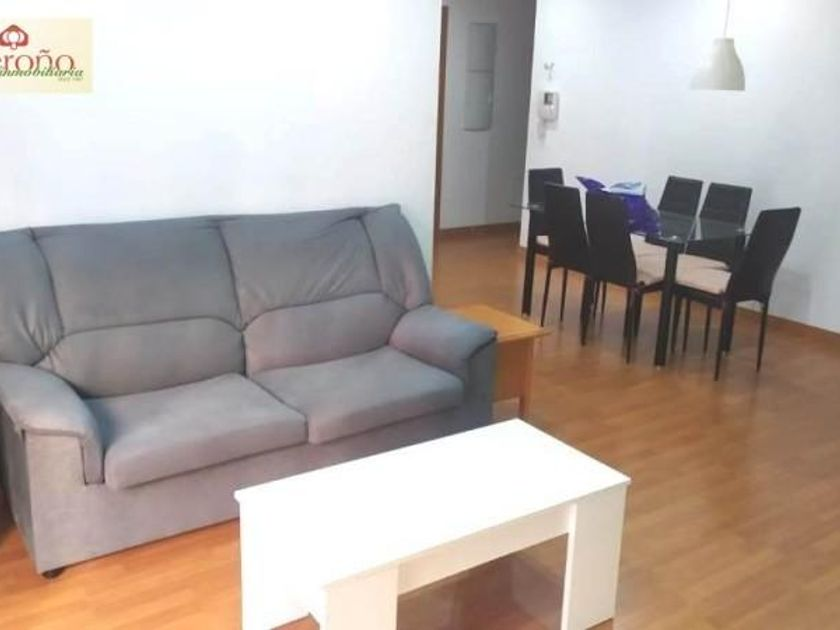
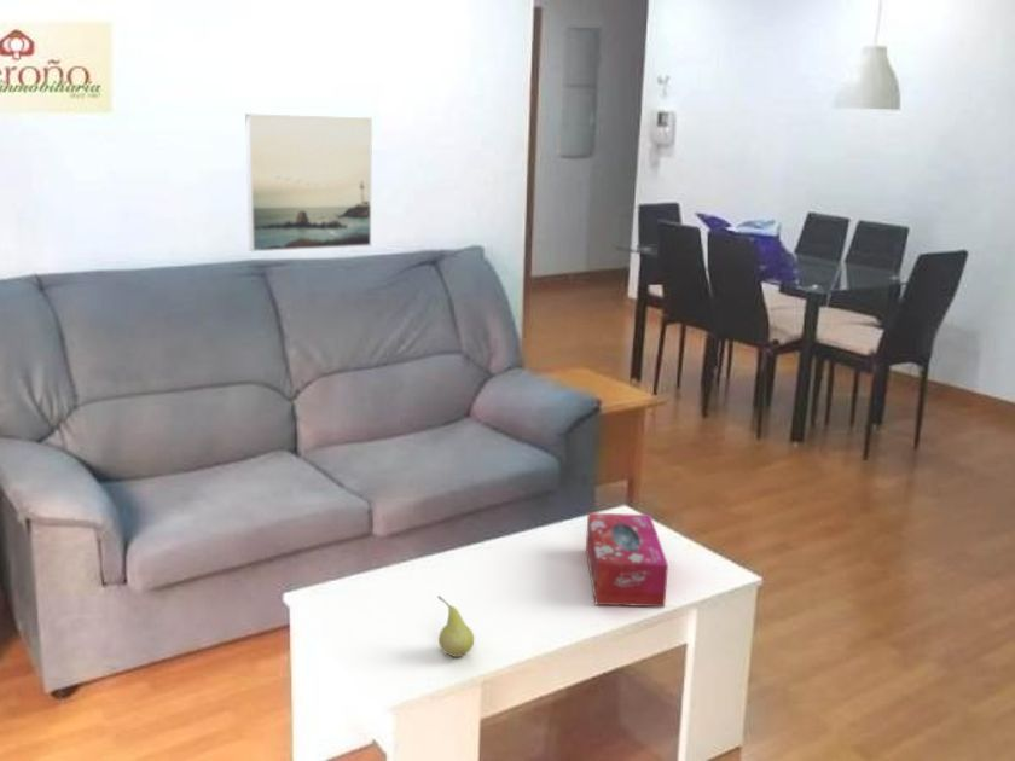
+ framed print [244,112,373,252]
+ fruit [436,594,475,658]
+ tissue box [585,512,669,608]
